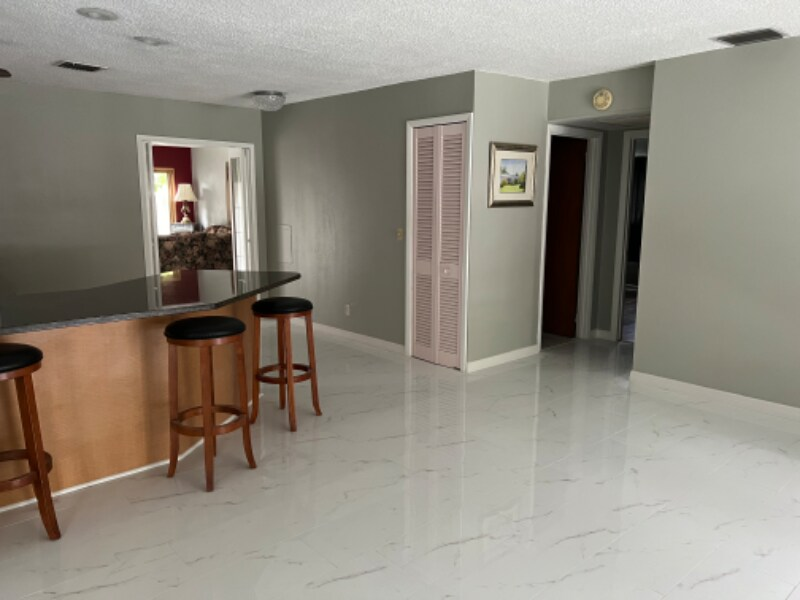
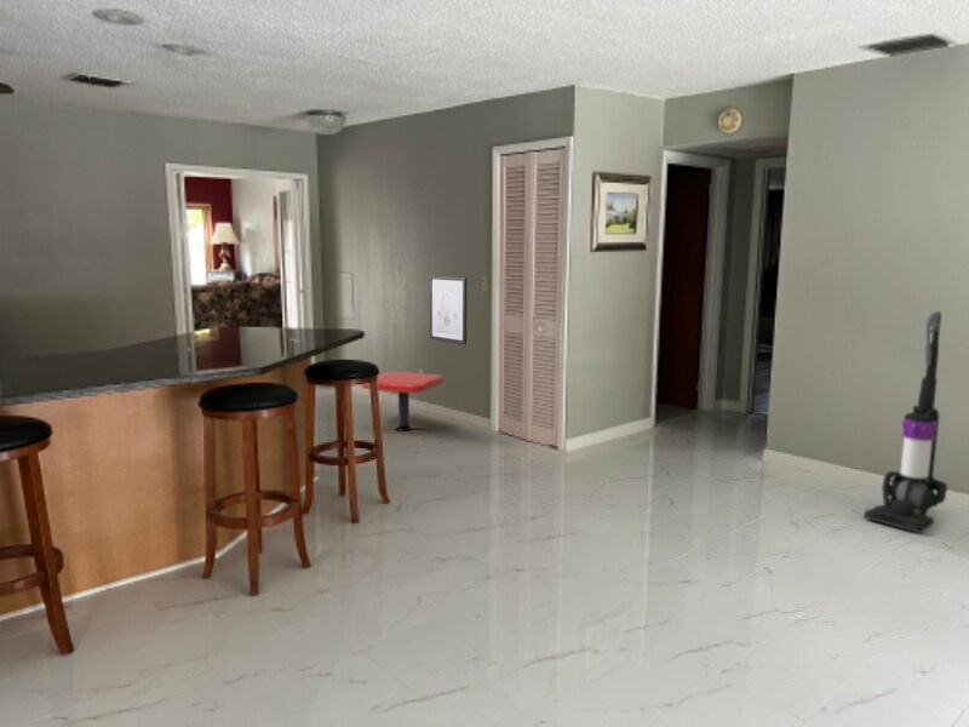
+ pedestal table [360,371,446,433]
+ vacuum cleaner [862,310,948,534]
+ wall art [429,274,468,345]
